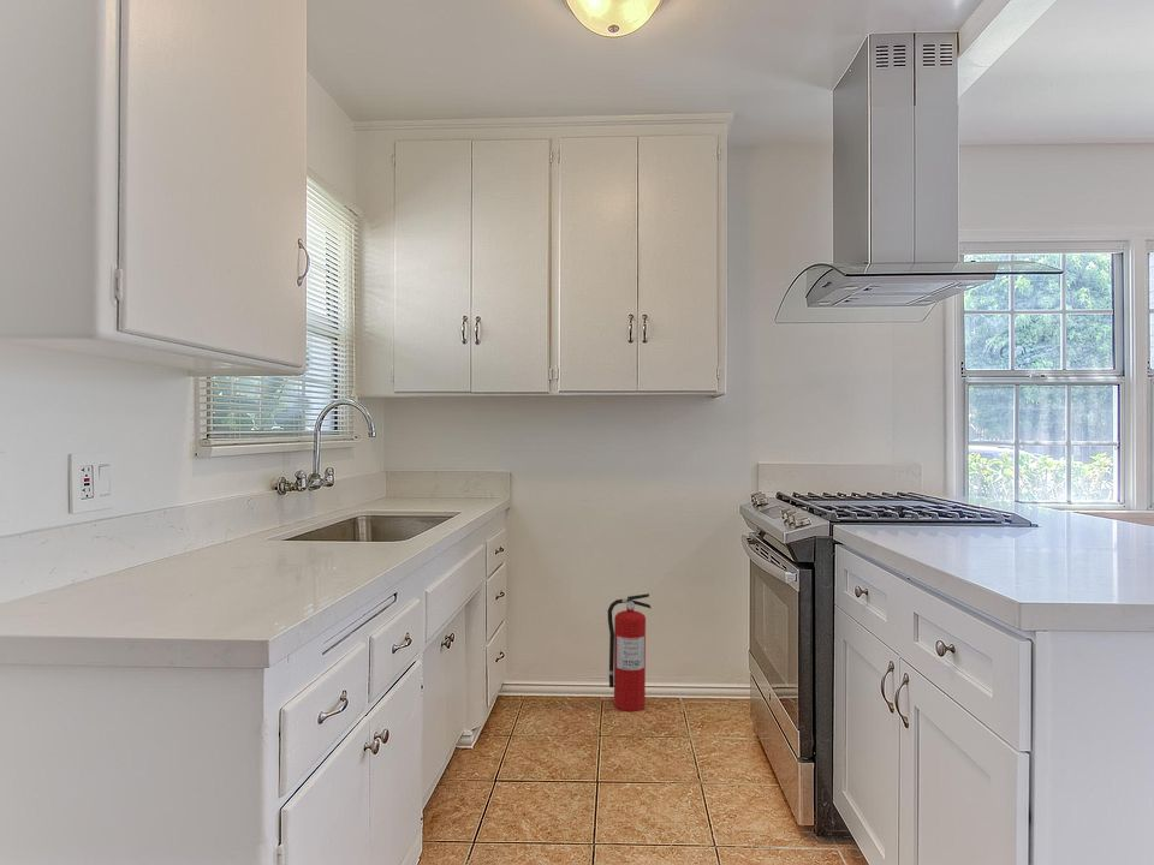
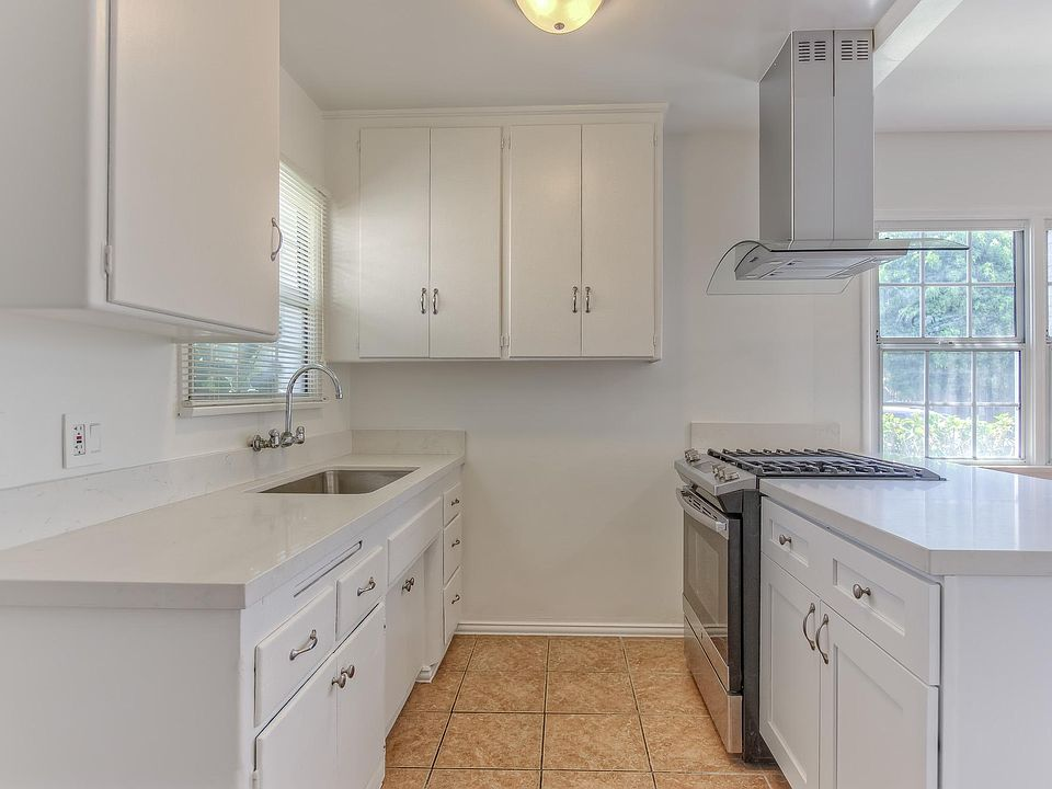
- fire extinguisher [607,592,652,712]
